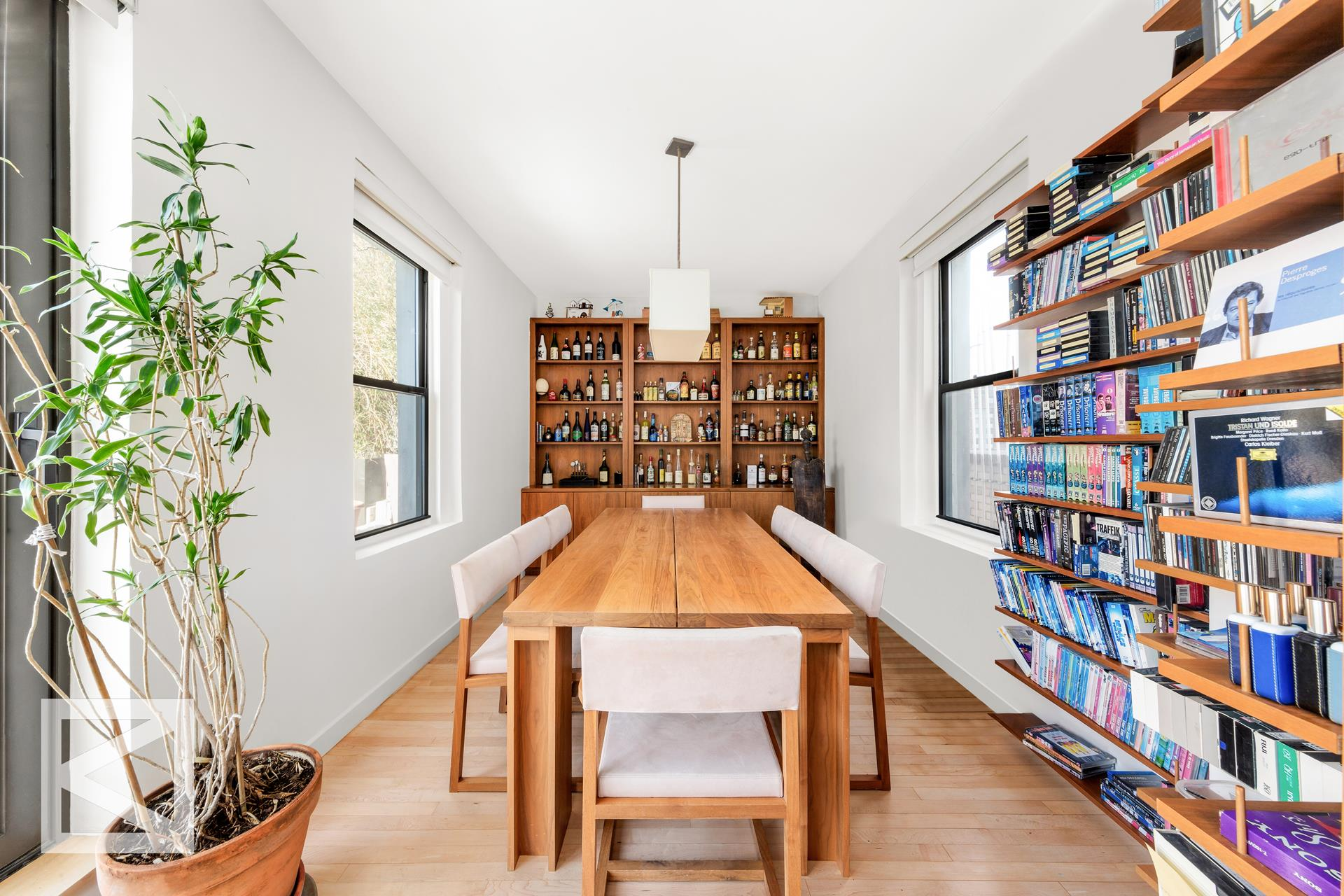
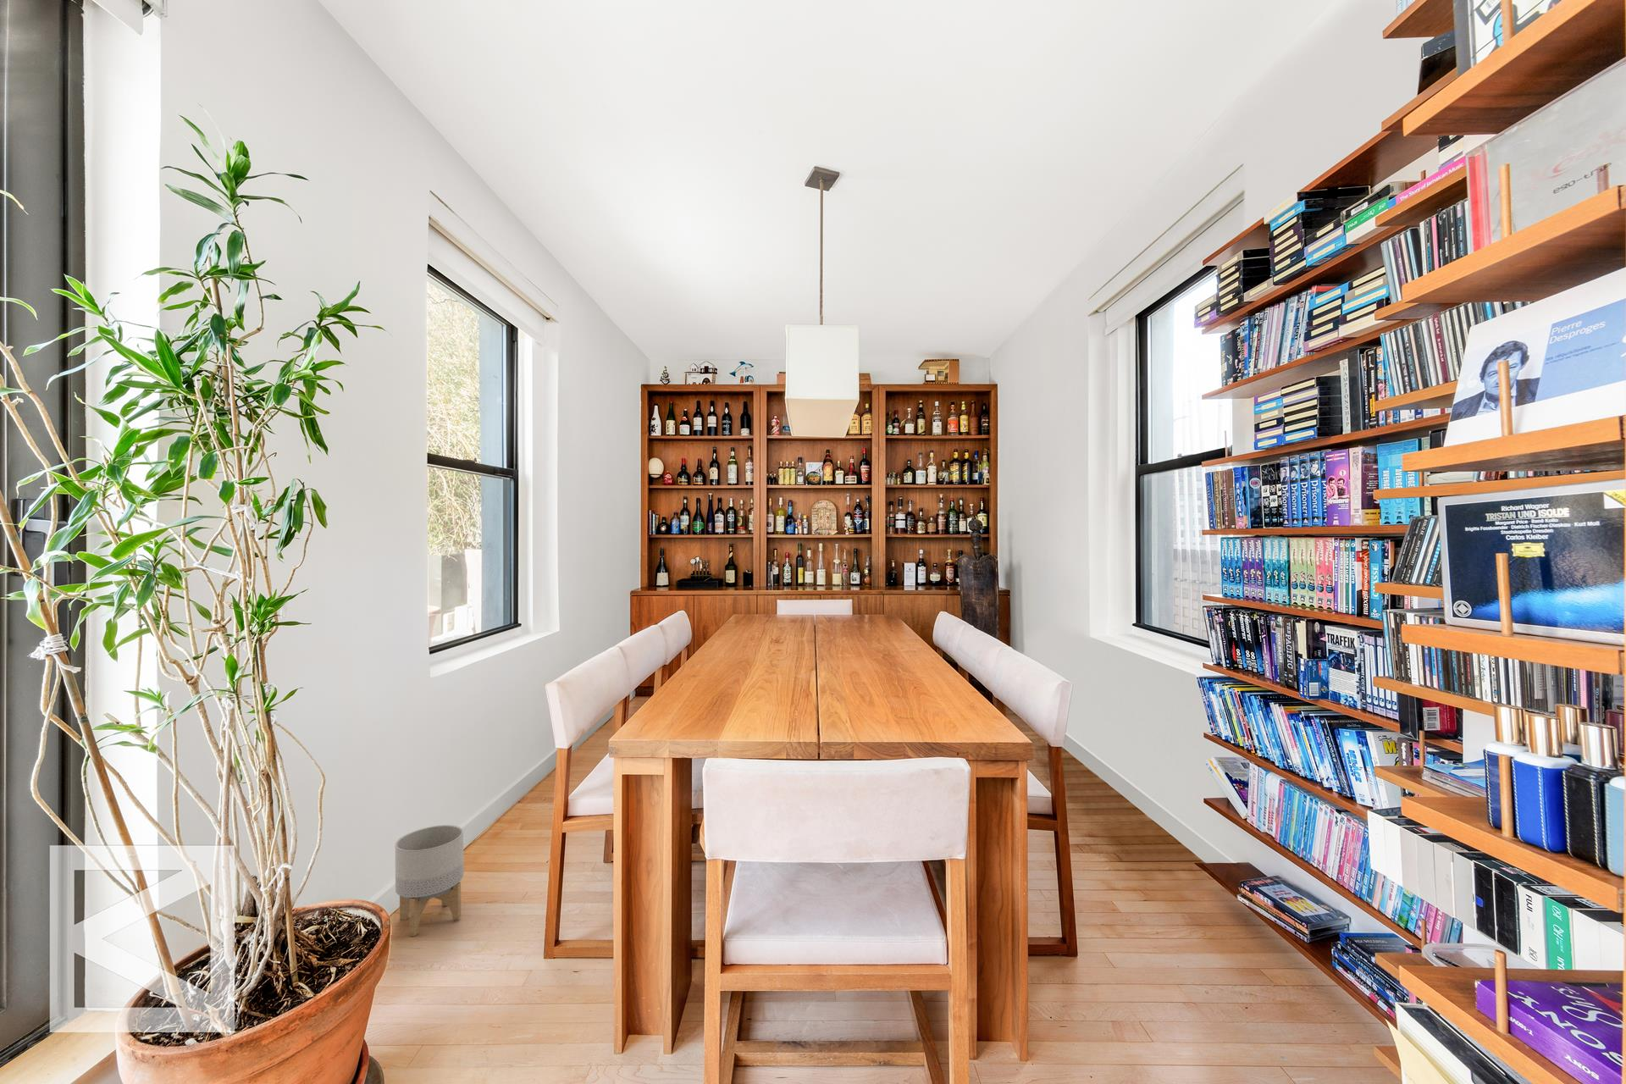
+ planter [394,824,465,936]
